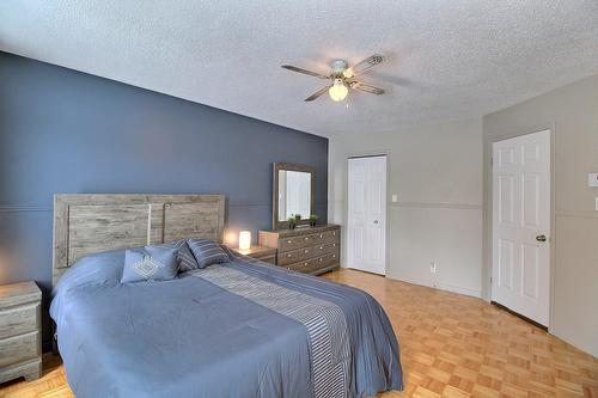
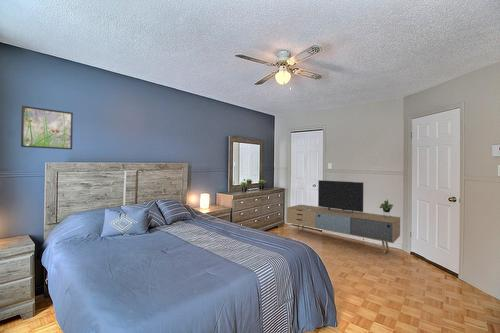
+ media console [286,179,401,254]
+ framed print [20,105,74,150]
